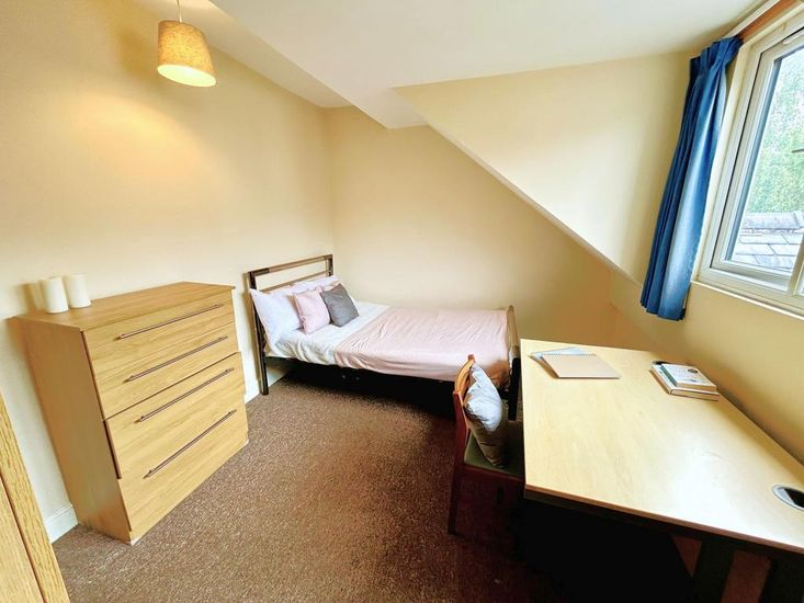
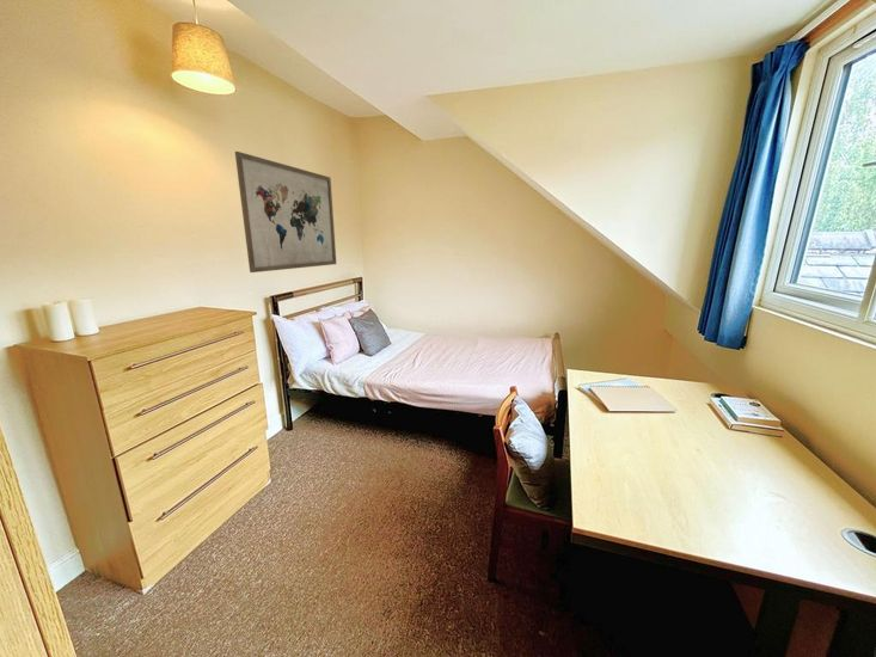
+ wall art [234,151,337,274]
